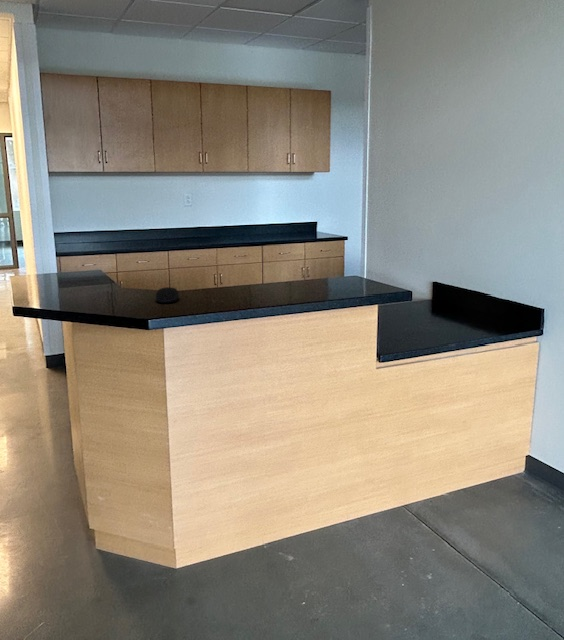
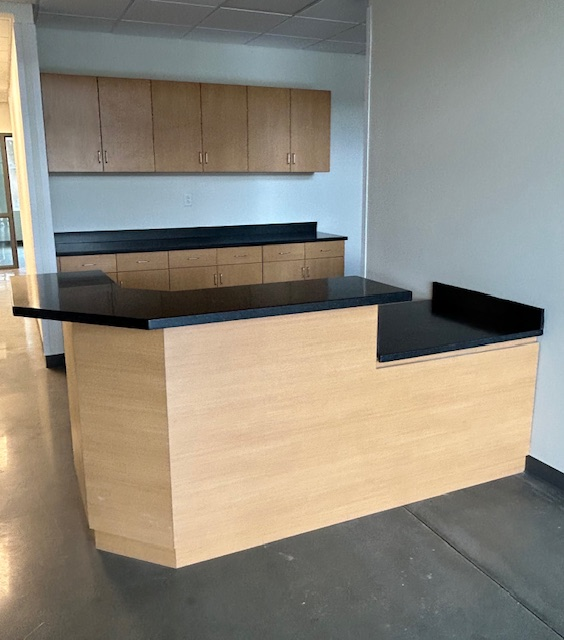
- computer mouse [155,286,180,304]
